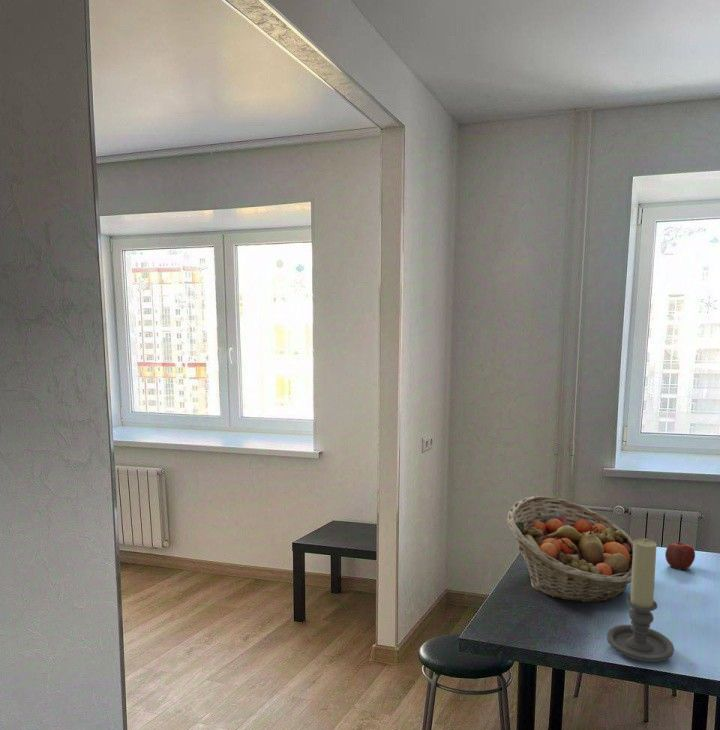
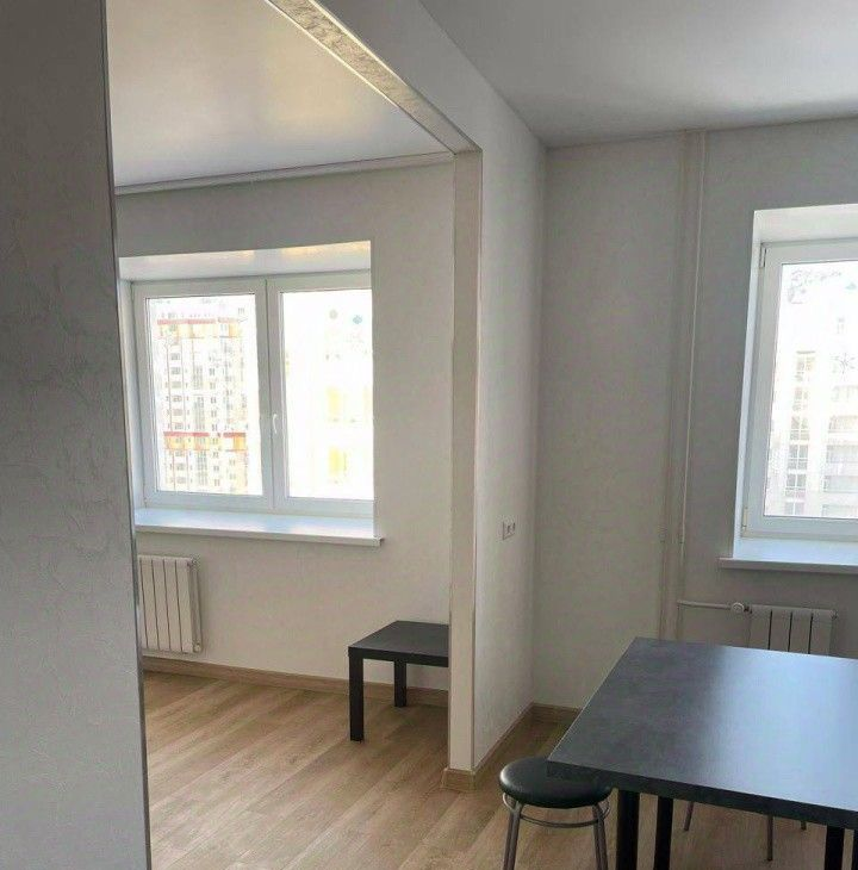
- candle holder [606,537,675,663]
- fruit basket [506,495,634,603]
- apple [664,541,696,571]
